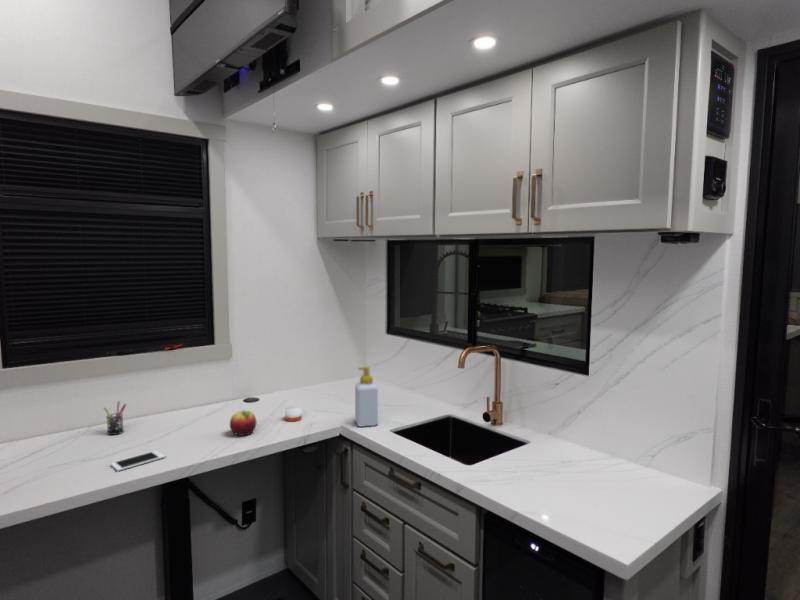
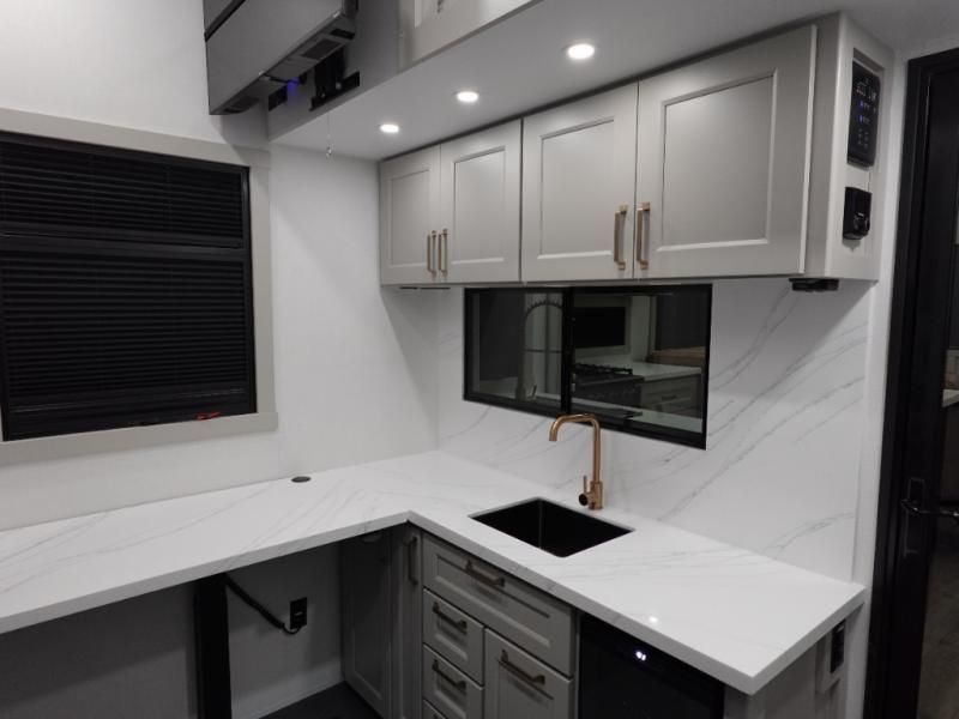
- candle [284,405,303,423]
- pen holder [103,400,127,436]
- fruit [229,409,257,437]
- cell phone [110,450,166,472]
- soap bottle [354,366,379,428]
